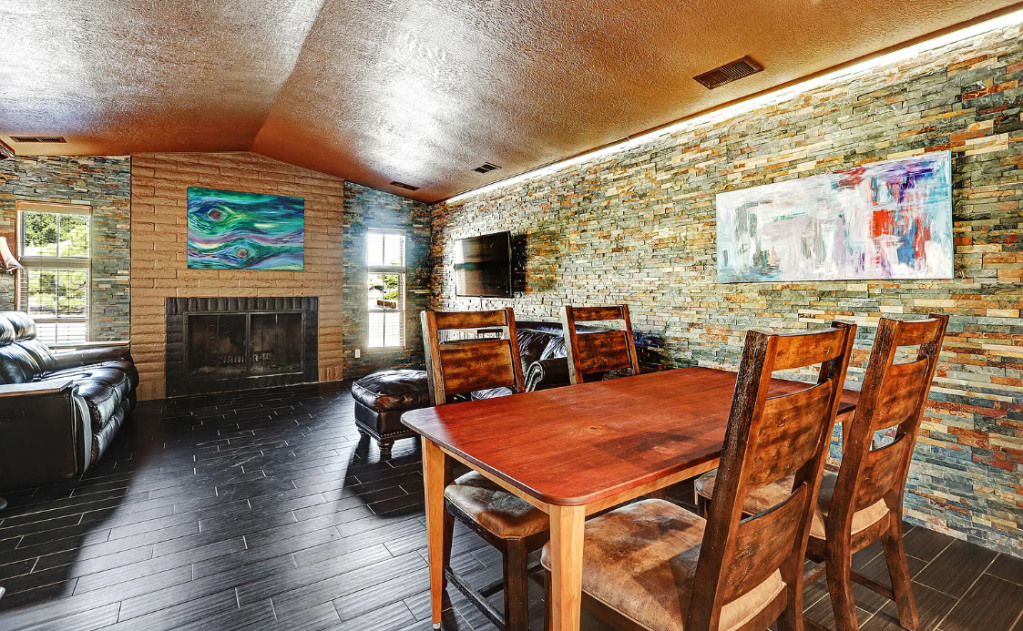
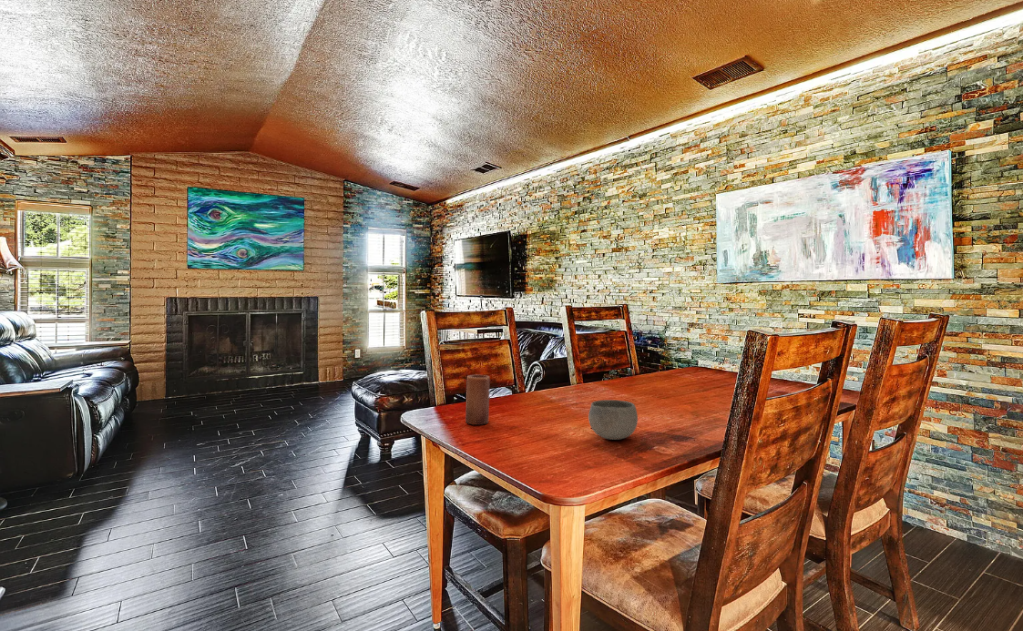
+ candle [465,374,491,426]
+ bowl [588,399,639,441]
